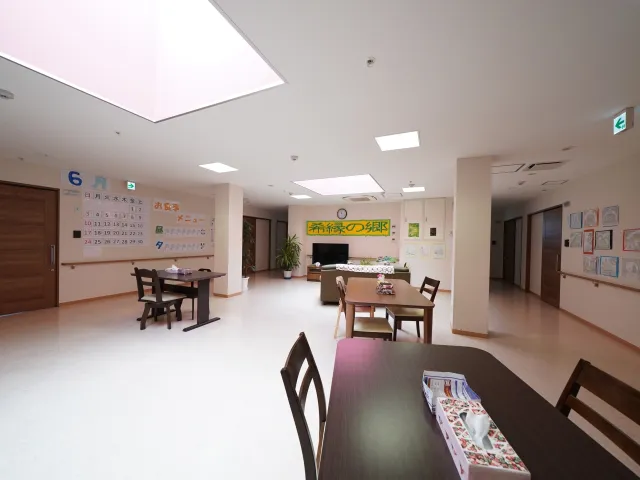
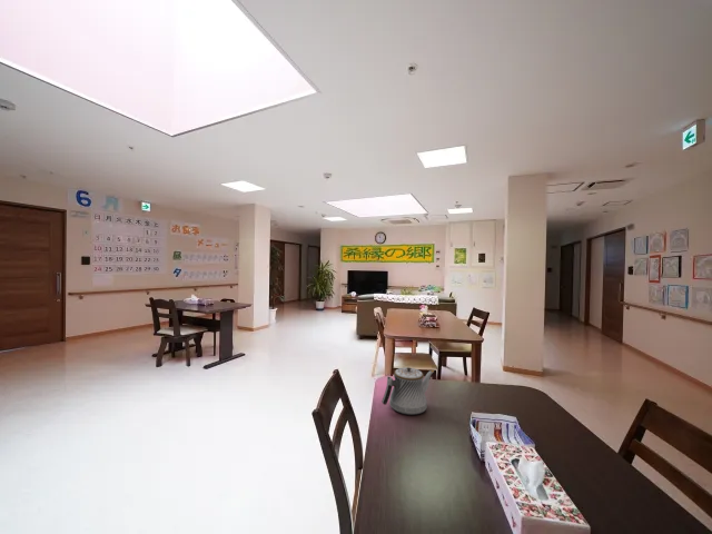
+ teapot [380,366,435,416]
